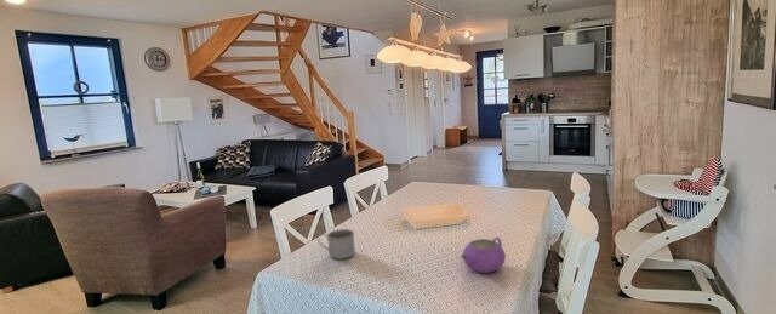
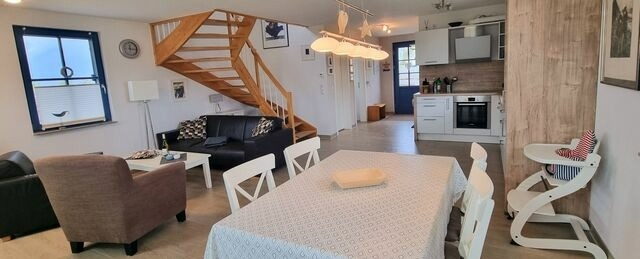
- teapot [460,236,507,274]
- mug [316,228,356,261]
